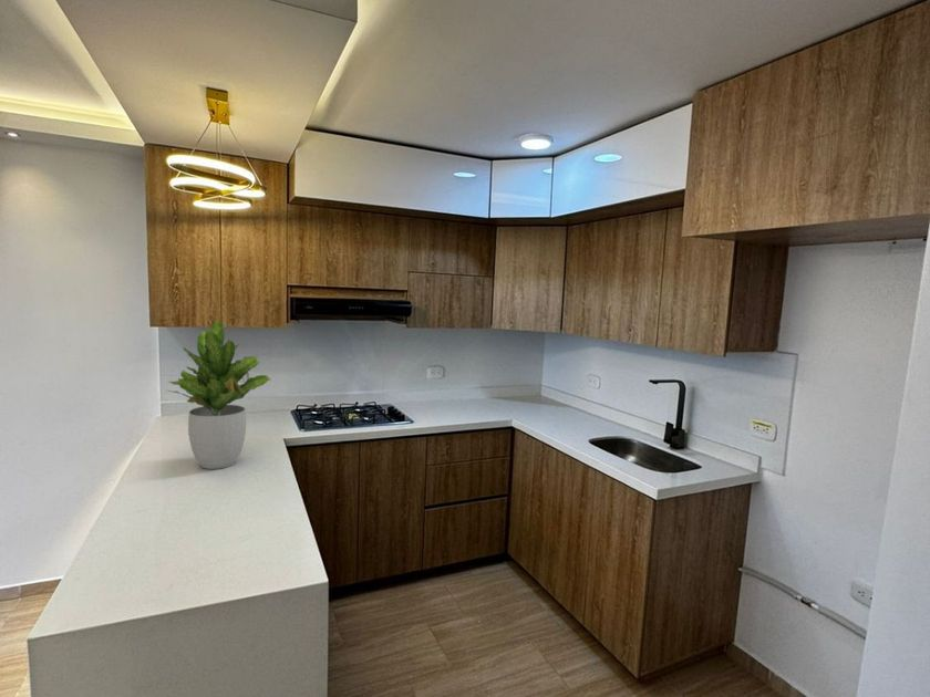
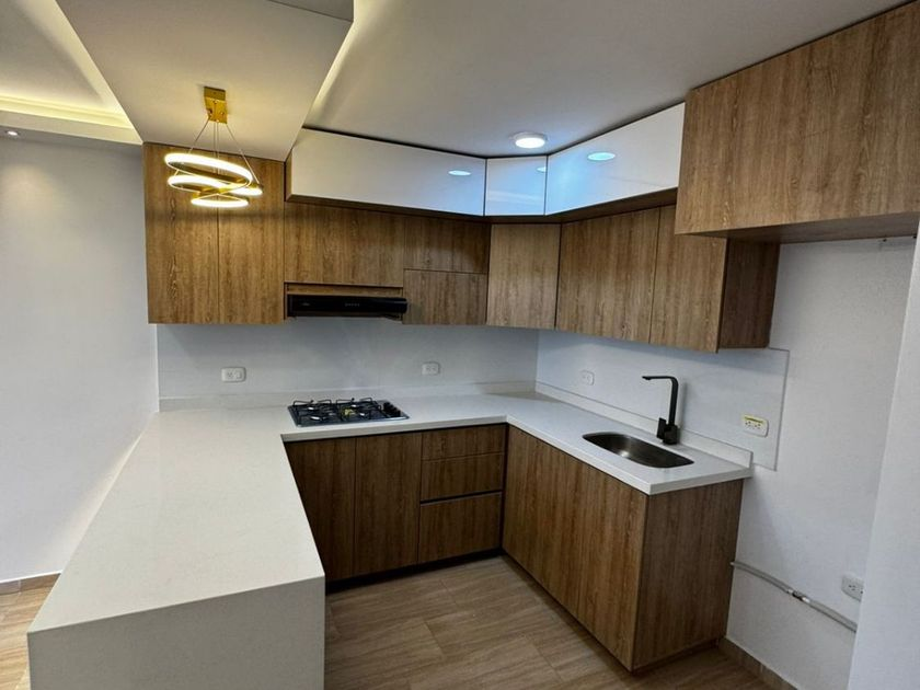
- potted plant [166,319,272,470]
